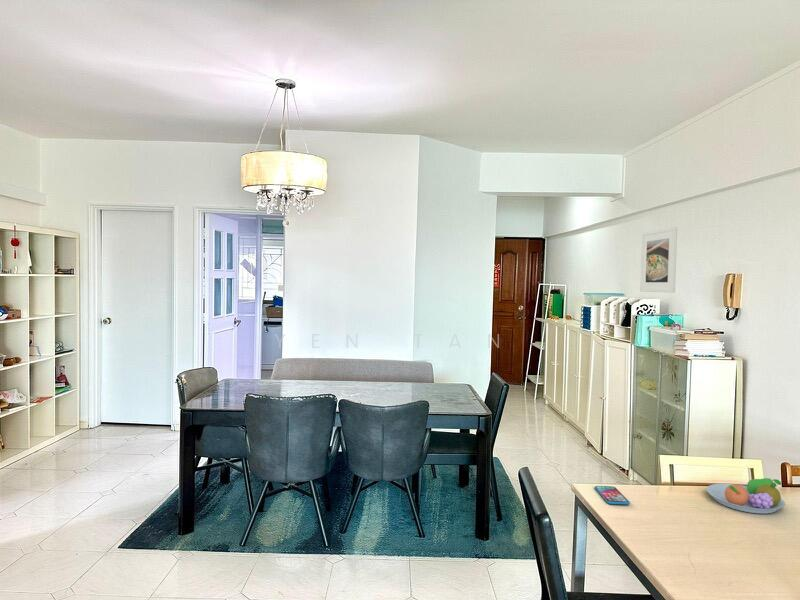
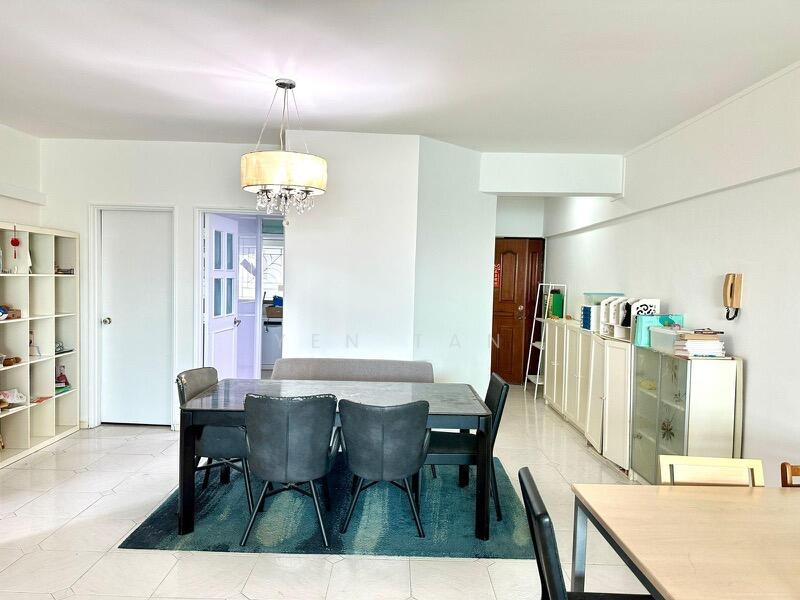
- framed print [639,226,678,294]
- fruit bowl [706,477,786,515]
- smartphone [594,485,631,506]
